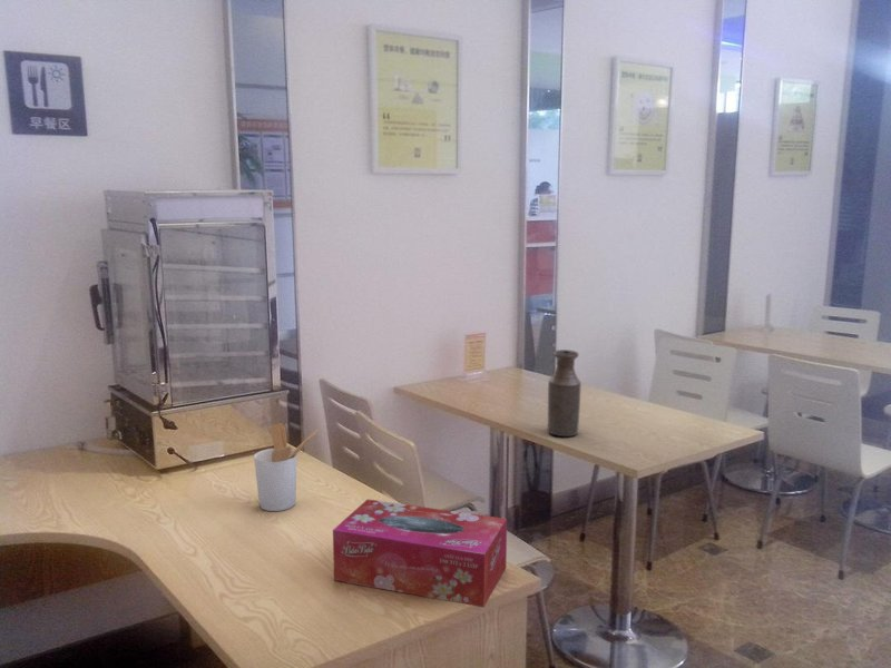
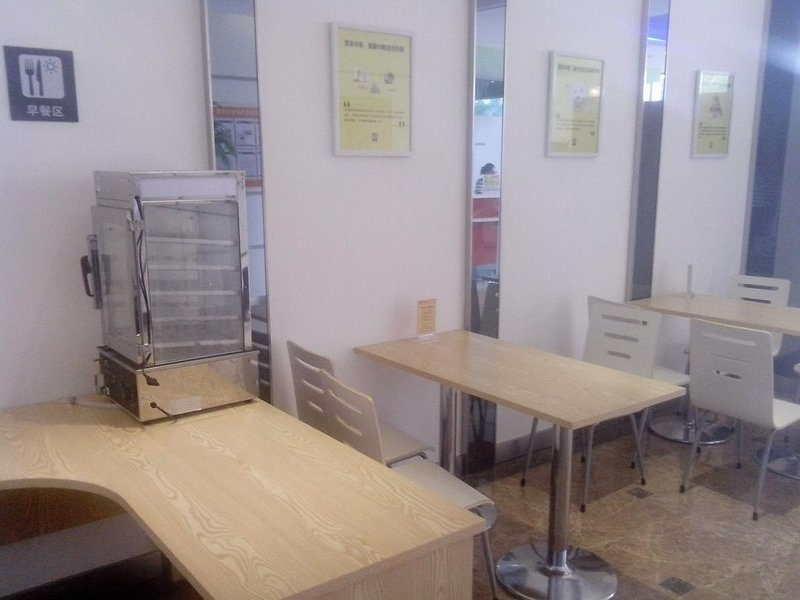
- bottle [546,348,582,438]
- tissue box [332,498,508,608]
- utensil holder [253,422,319,512]
